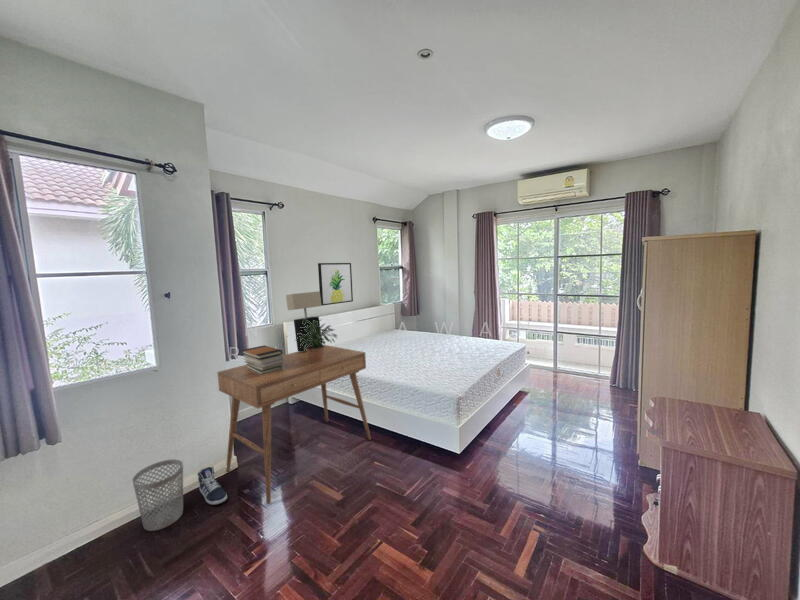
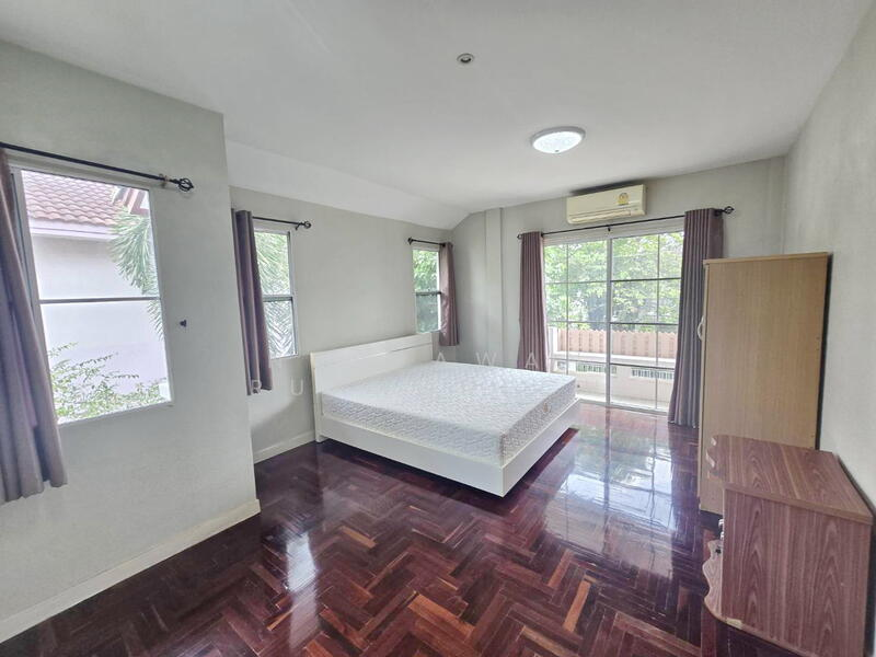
- wastebasket [131,458,184,532]
- book stack [241,344,284,375]
- desk [216,344,372,505]
- table lamp [285,290,323,352]
- sneaker [196,465,228,506]
- potted plant [294,317,339,363]
- wall art [317,262,354,307]
